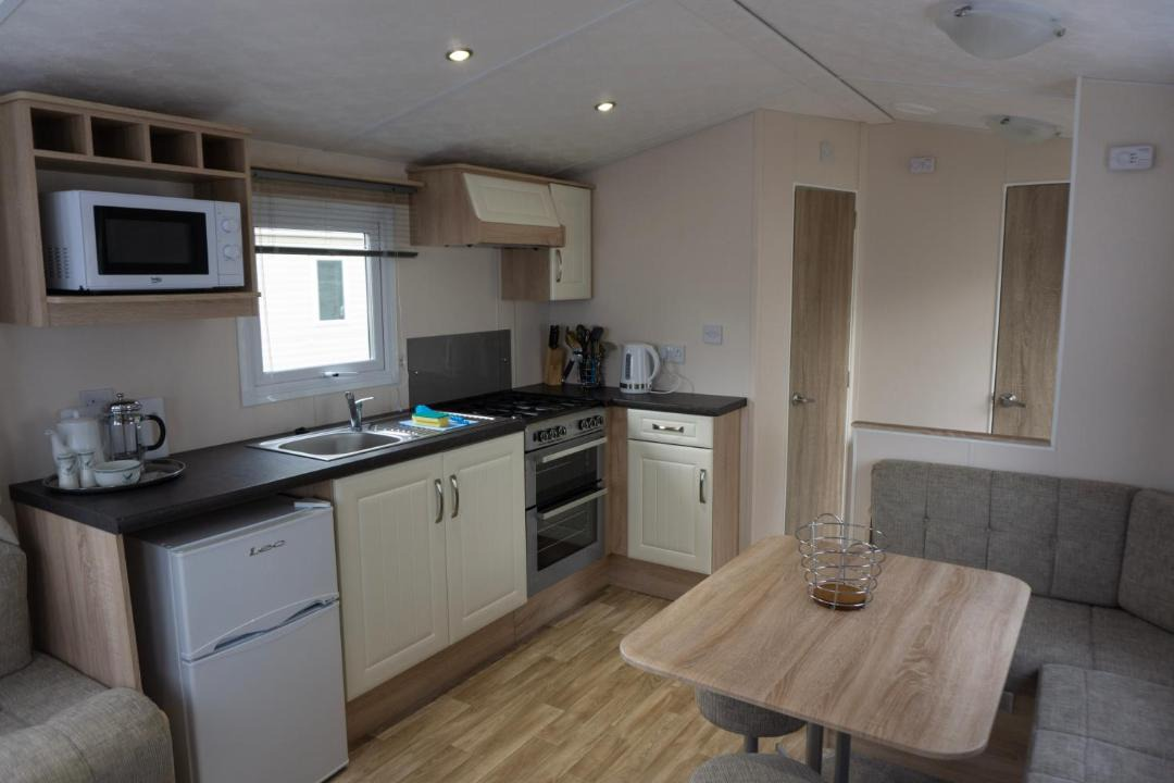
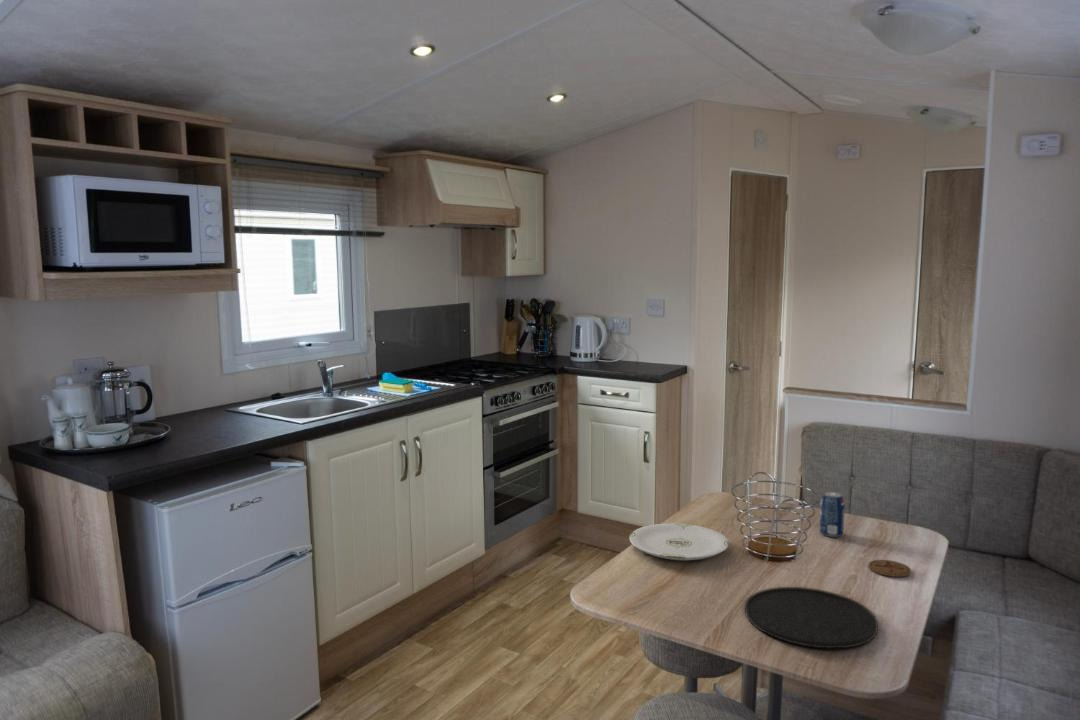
+ beverage can [819,491,846,538]
+ plate [628,522,730,561]
+ plate [744,586,879,649]
+ coaster [867,559,912,578]
